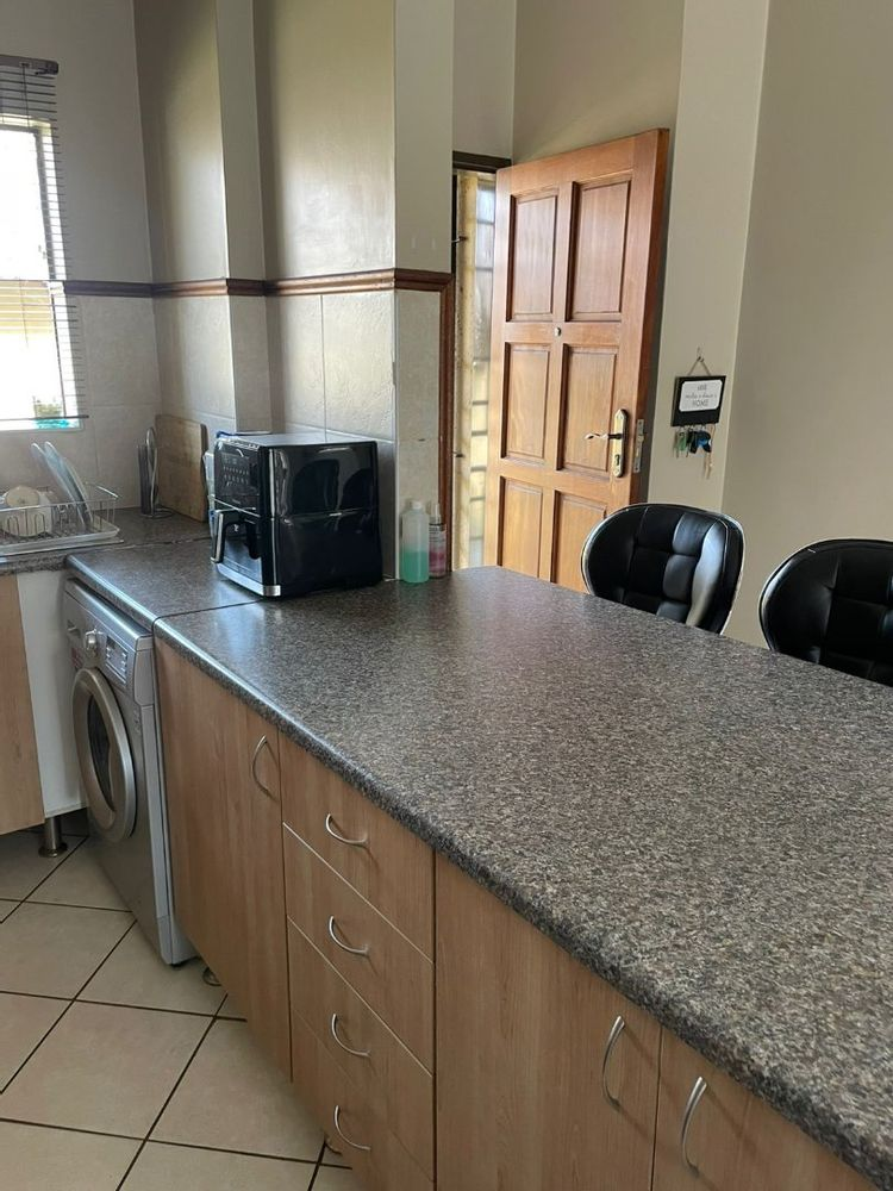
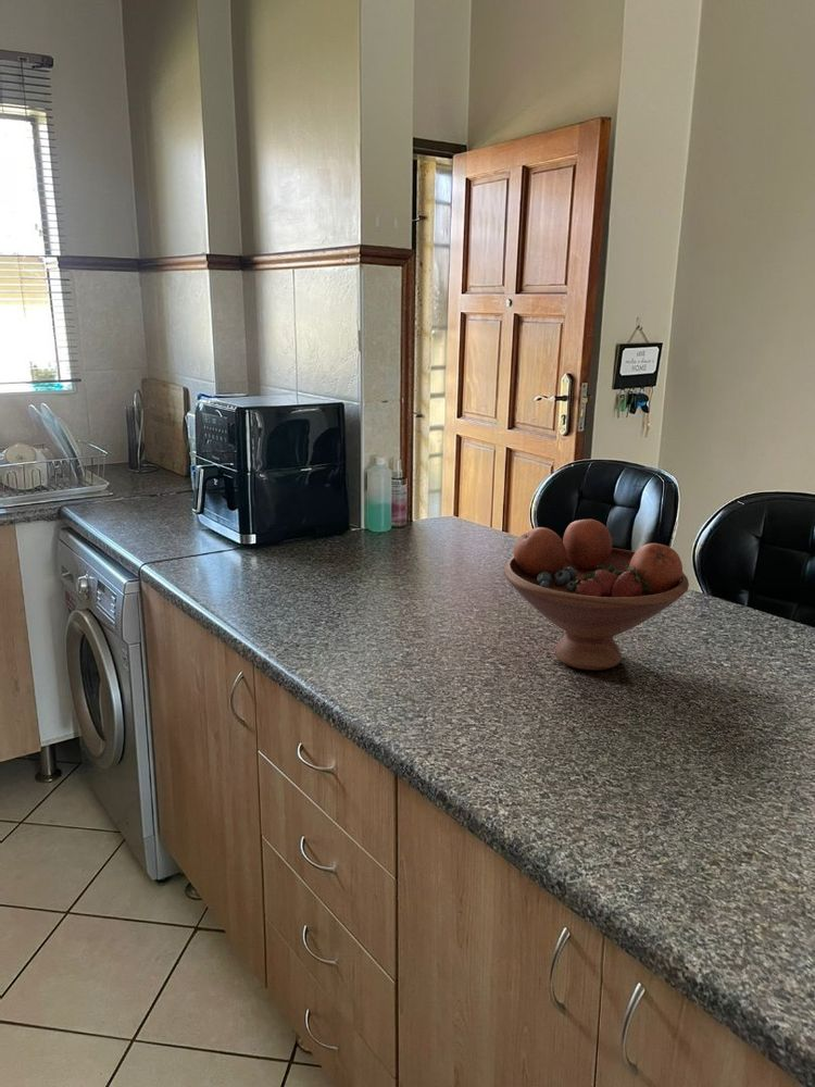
+ fruit bowl [502,518,690,672]
